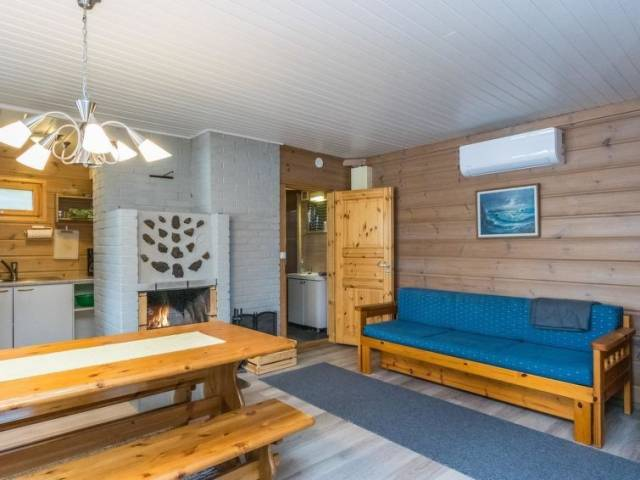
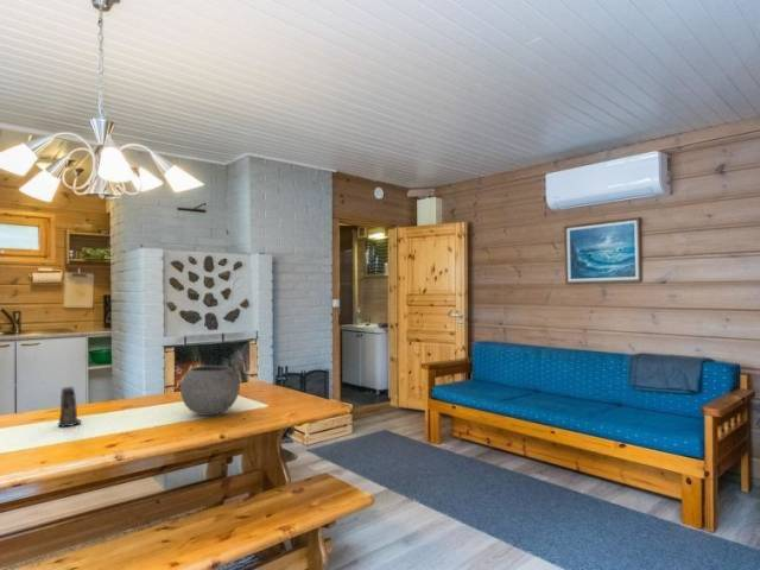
+ candle [57,386,82,428]
+ bowl [179,365,241,417]
